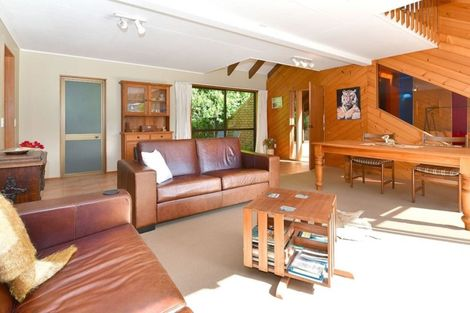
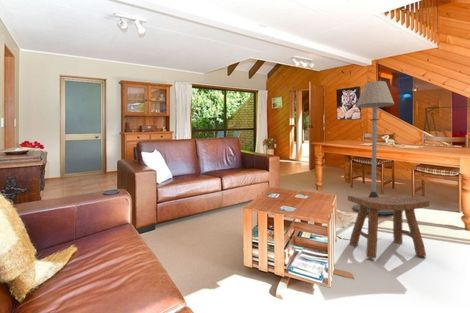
+ floor lamp [352,80,395,215]
+ stool [347,194,430,259]
